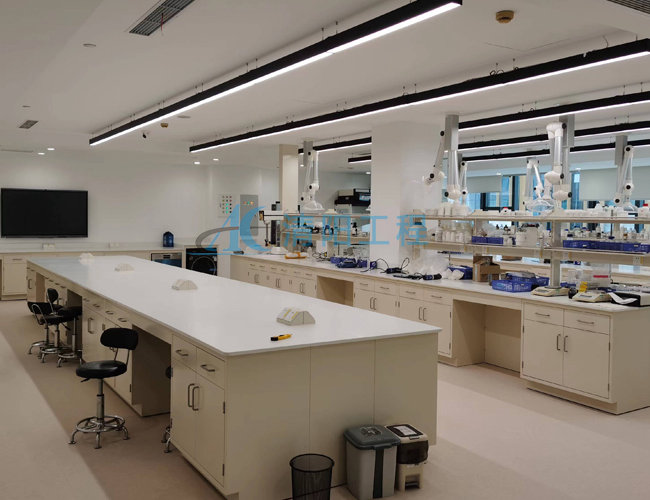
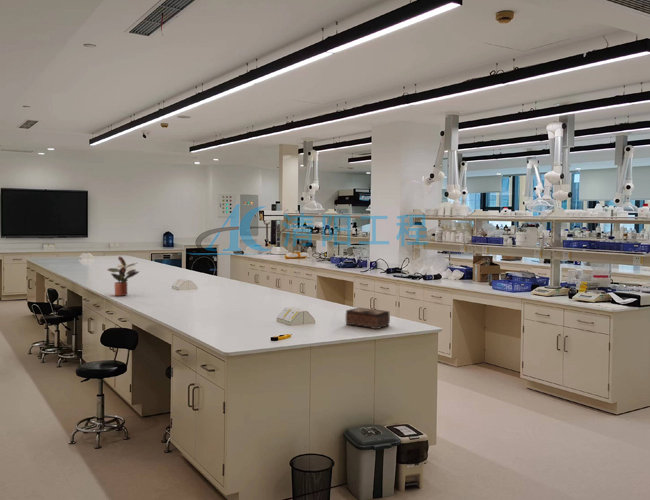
+ tissue box [345,307,391,330]
+ potted plant [106,255,140,297]
